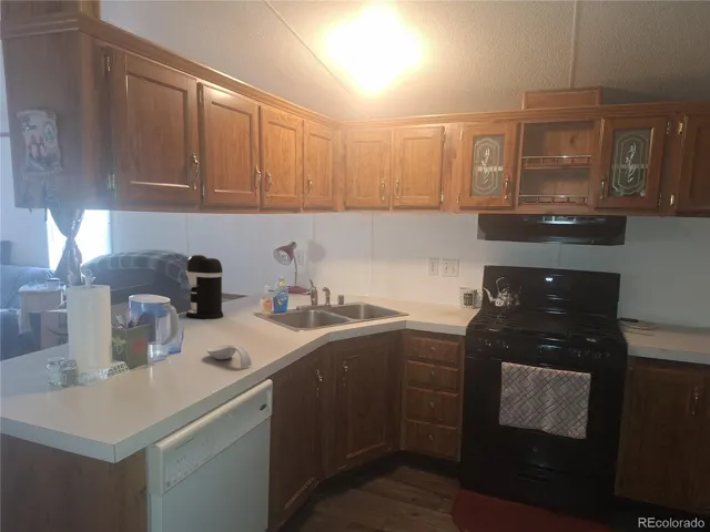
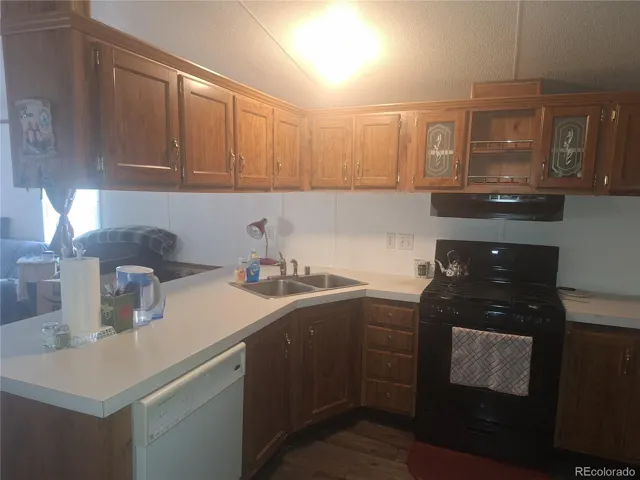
- coffee maker [185,254,224,320]
- spoon rest [206,344,253,369]
